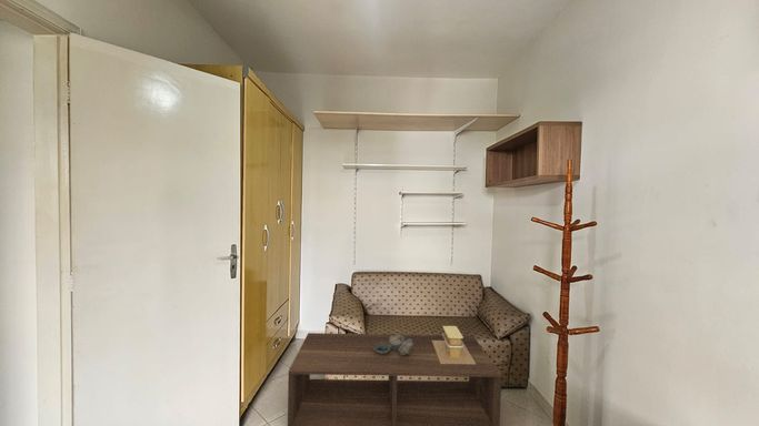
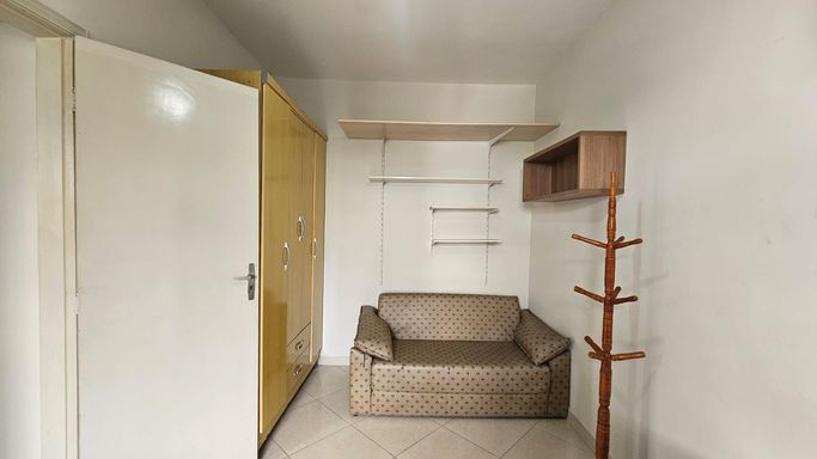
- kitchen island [432,325,476,364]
- coffee table [287,332,502,426]
- decorative bowl [373,333,413,356]
